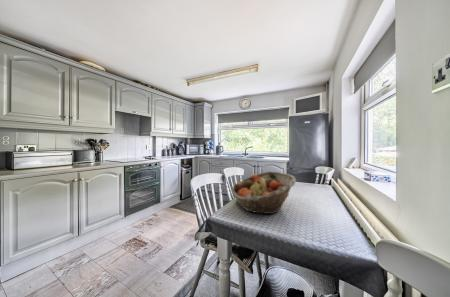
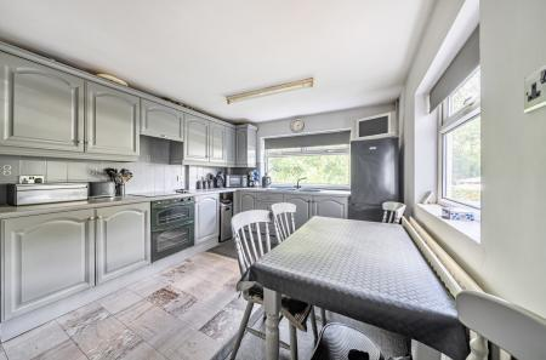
- fruit basket [230,171,297,215]
